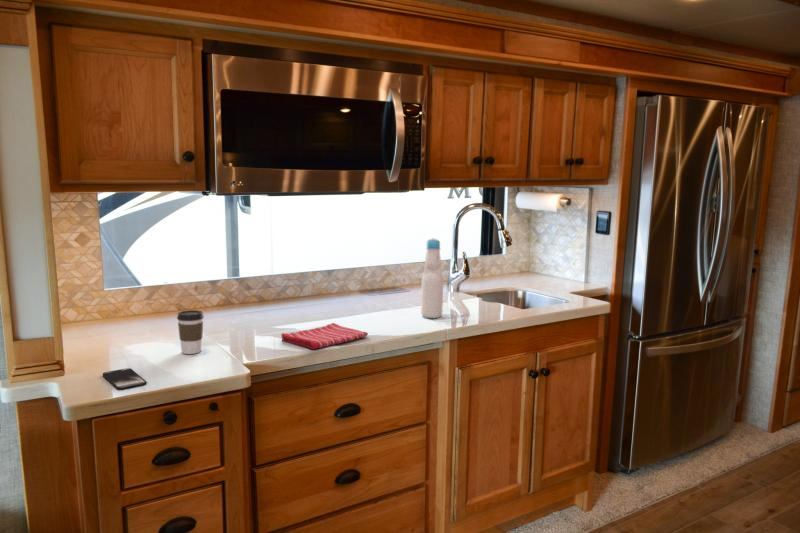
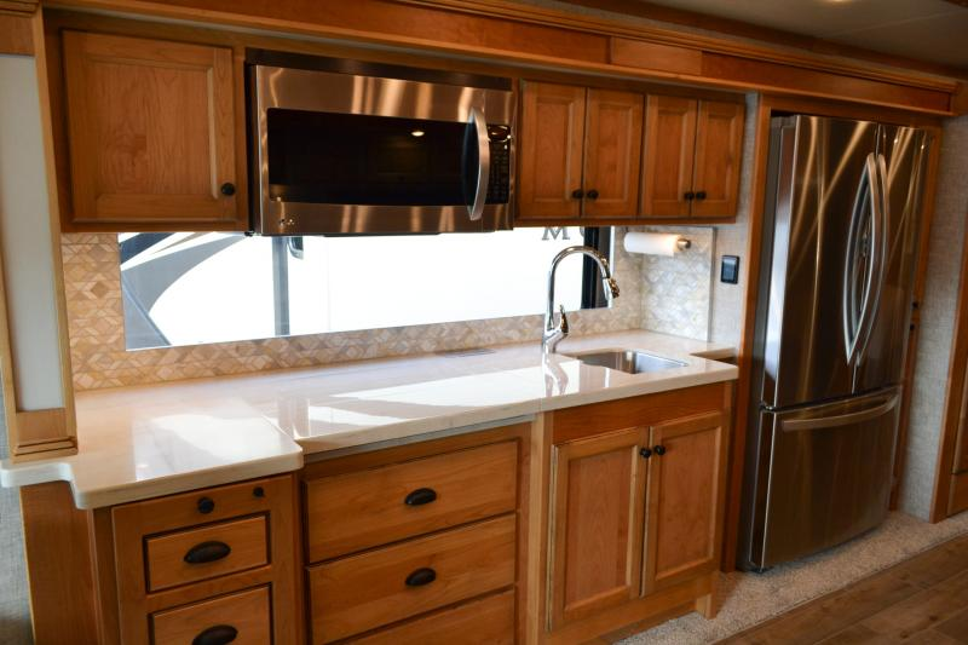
- bottle [420,237,444,319]
- smartphone [102,367,148,391]
- dish towel [280,322,369,350]
- coffee cup [176,309,205,355]
